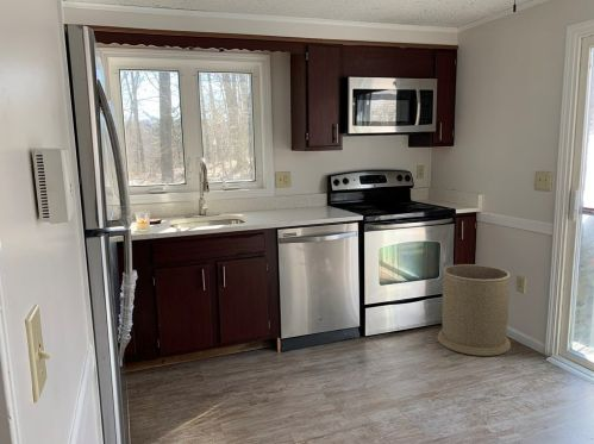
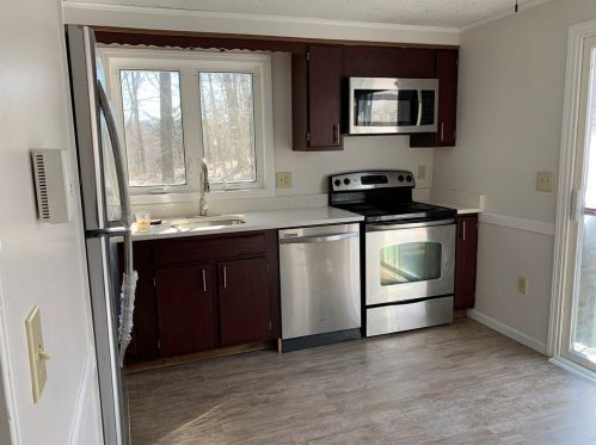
- trash can [436,263,512,357]
